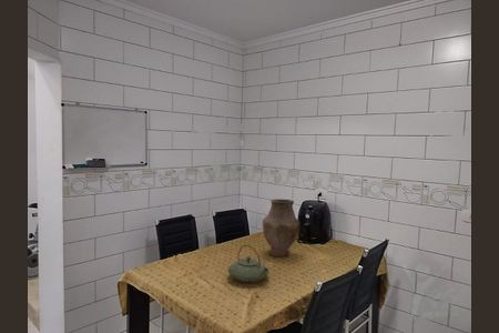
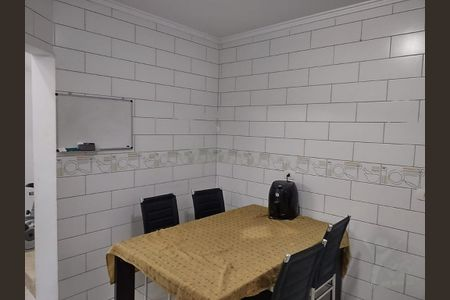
- teapot [226,244,269,283]
- vase [262,198,301,259]
